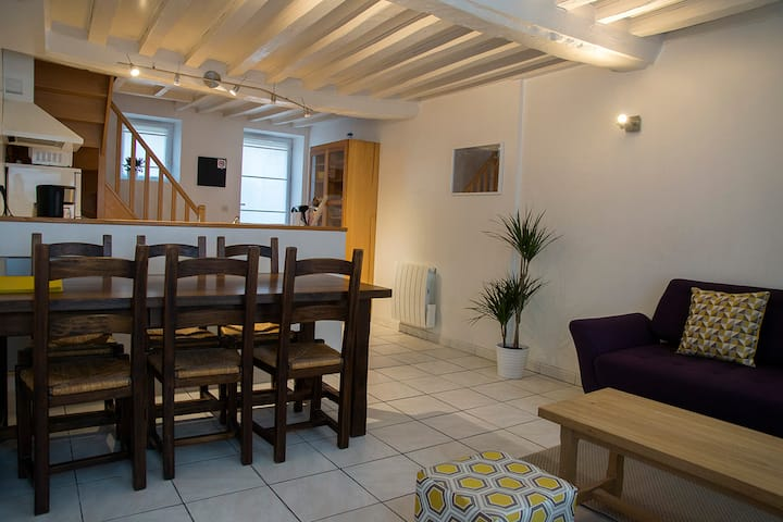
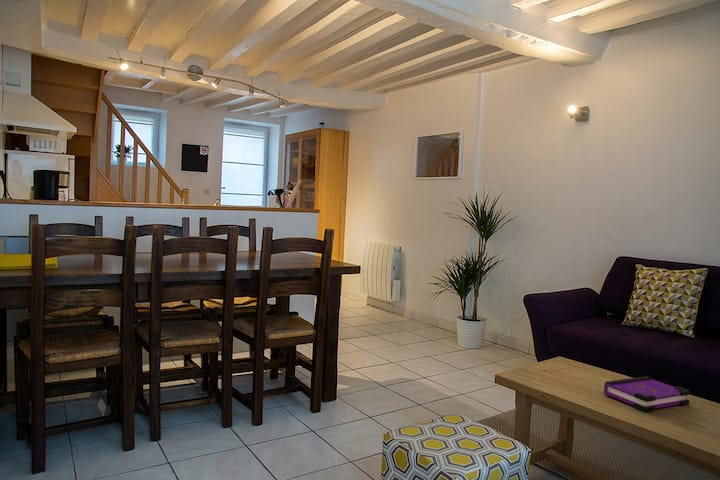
+ board game [603,375,691,413]
